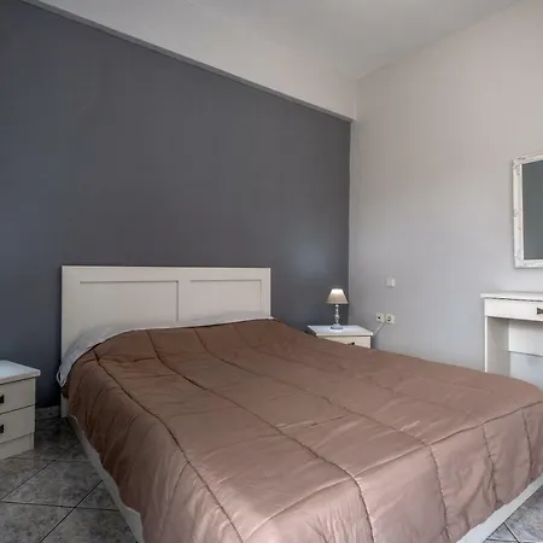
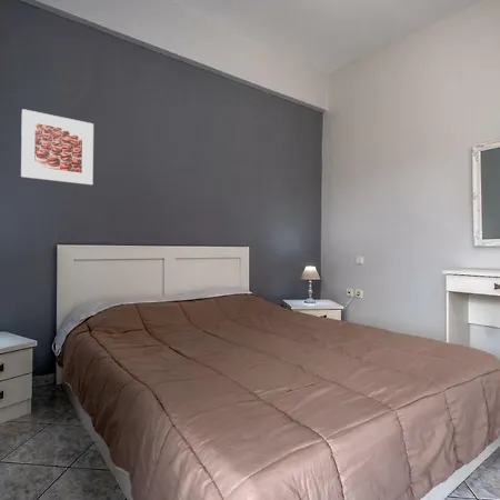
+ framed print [20,108,94,186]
